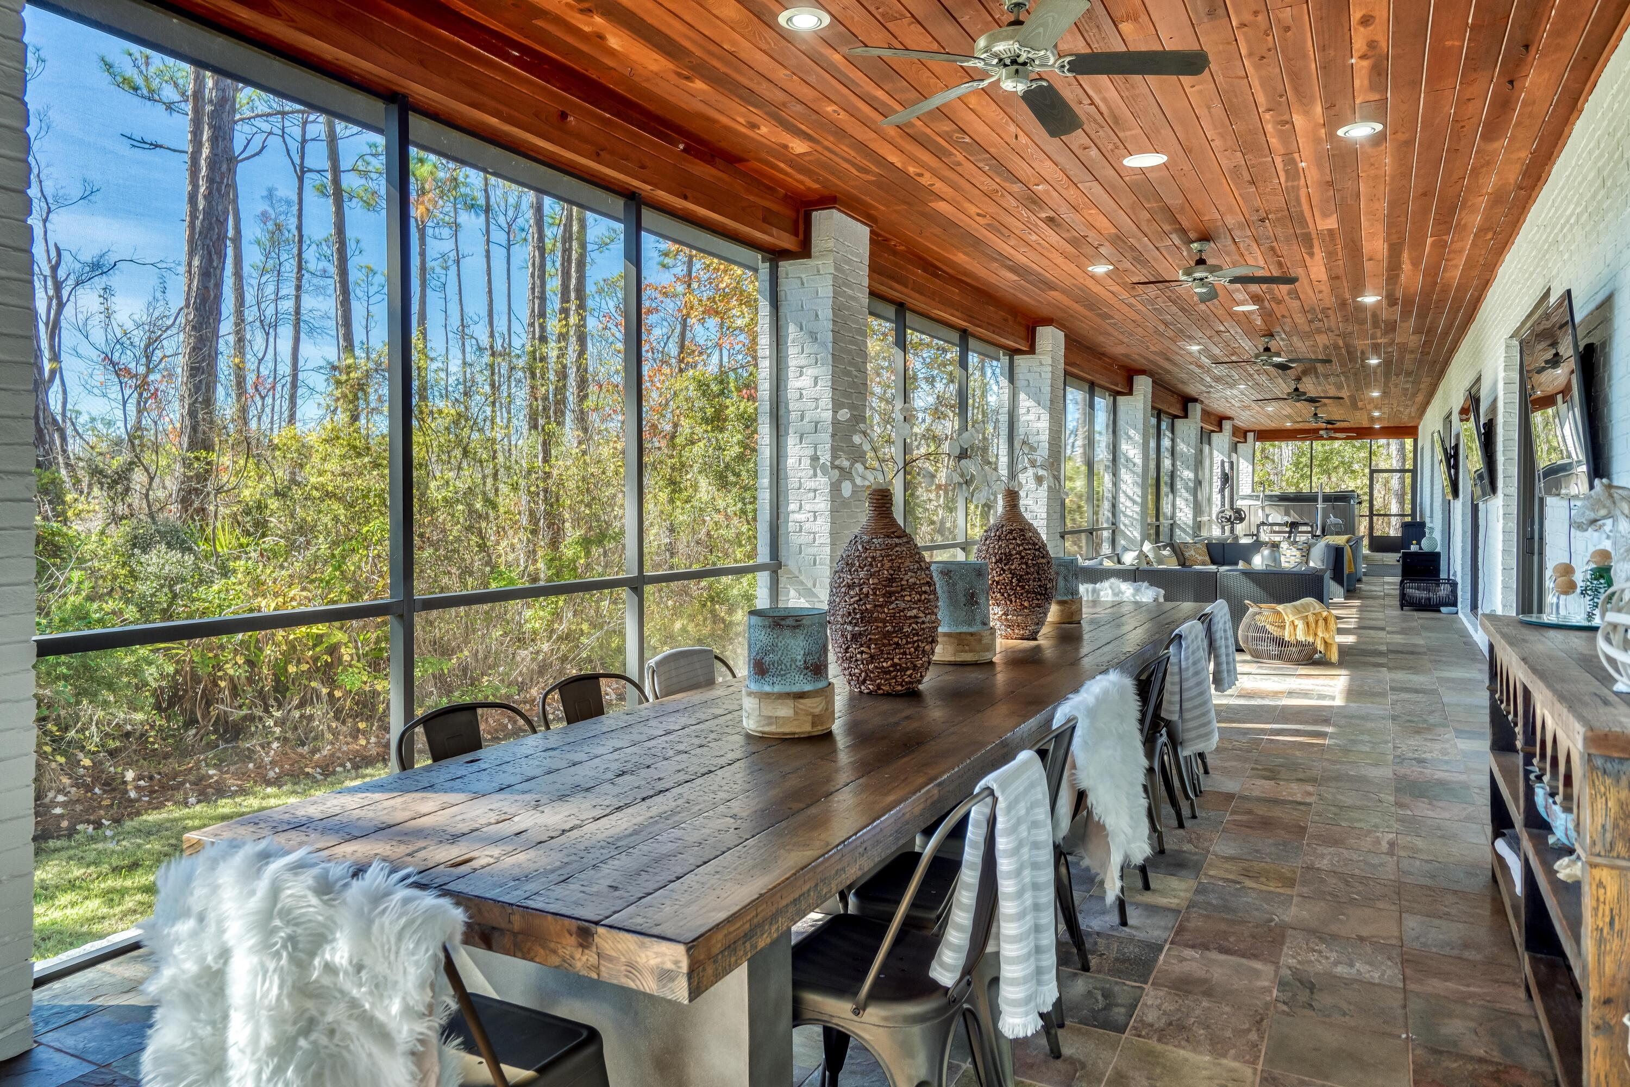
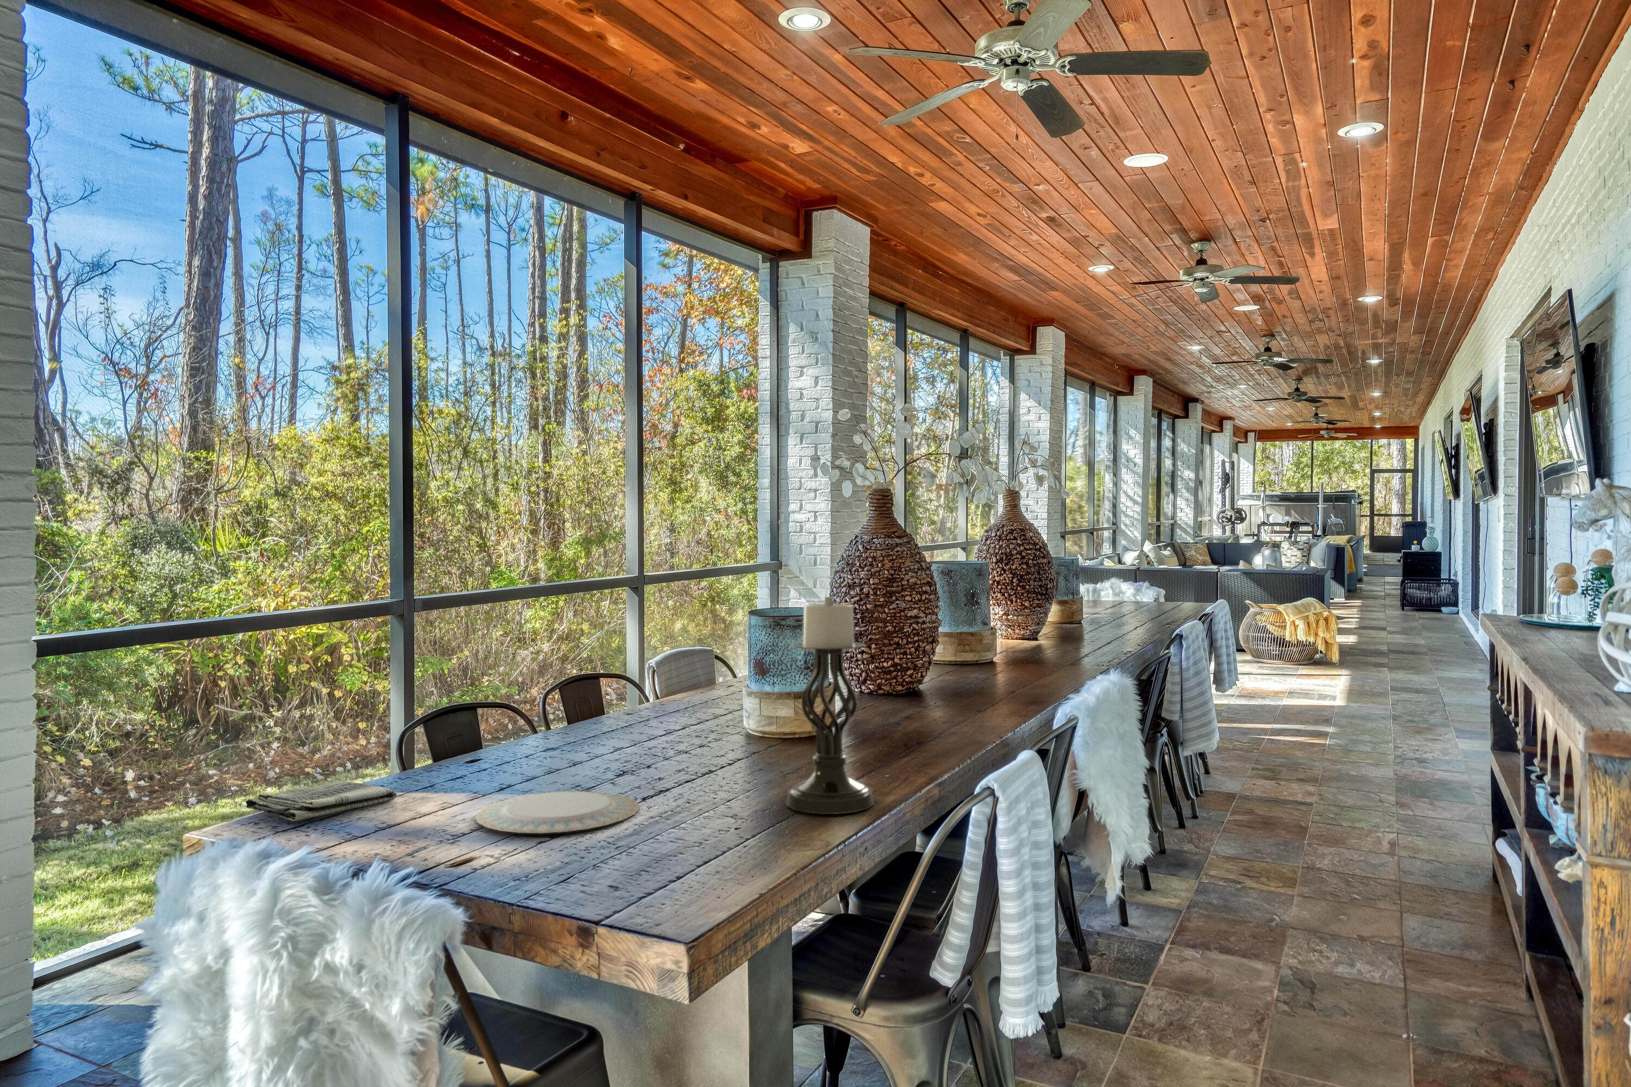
+ candle holder [785,596,875,815]
+ chinaware [474,790,640,833]
+ dish towel [245,780,397,821]
